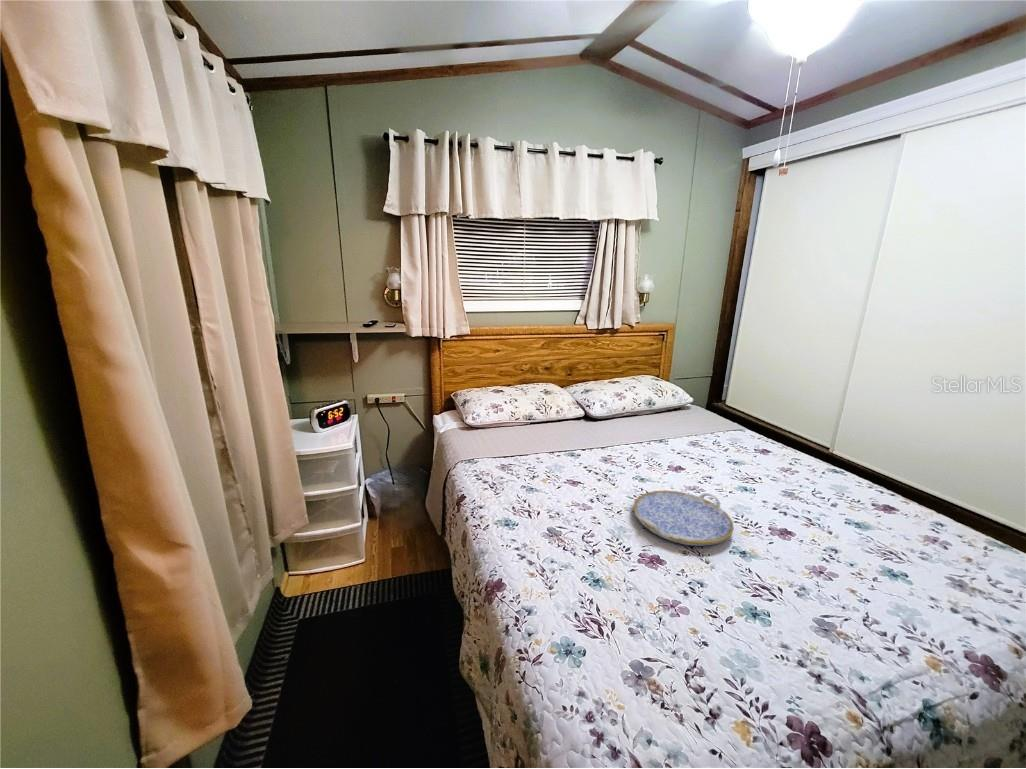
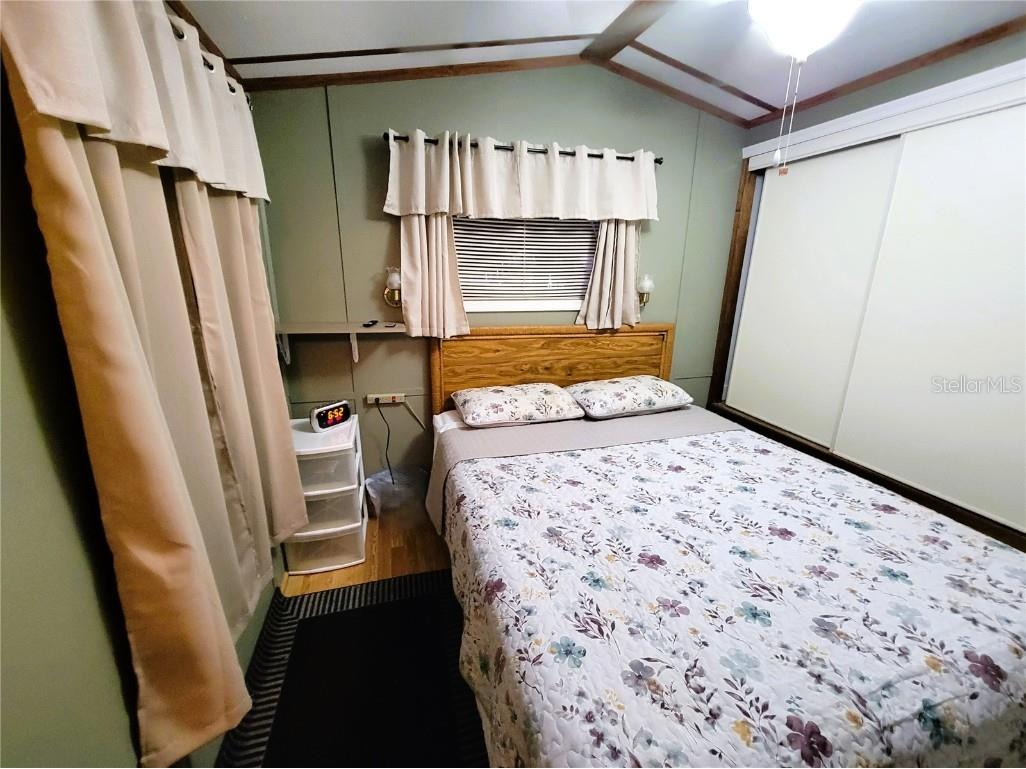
- serving tray [632,489,735,547]
